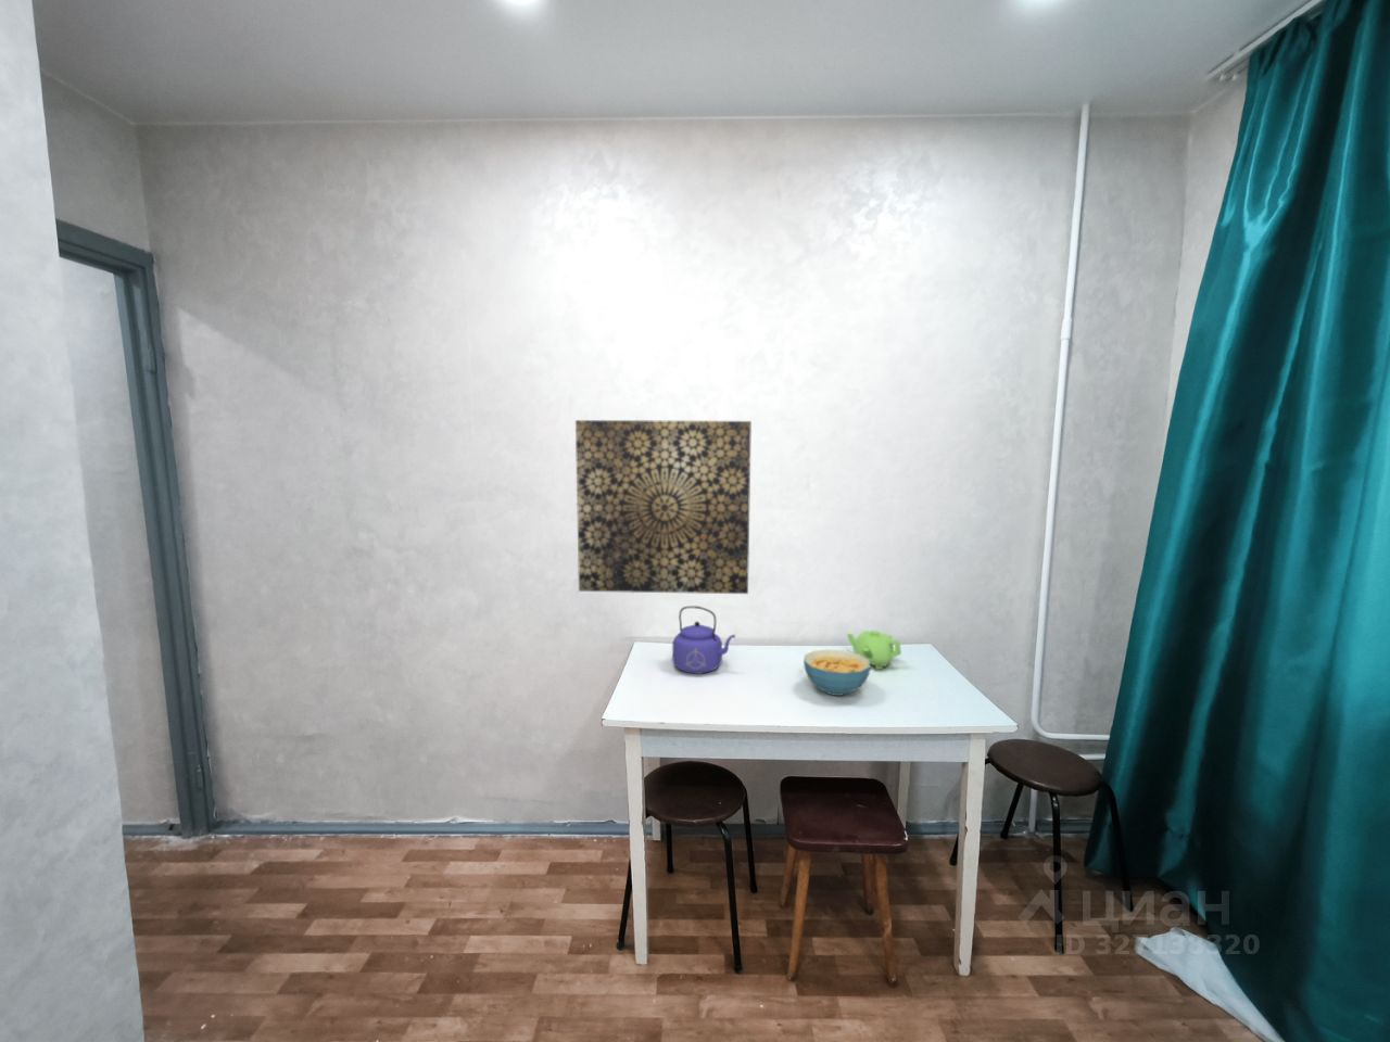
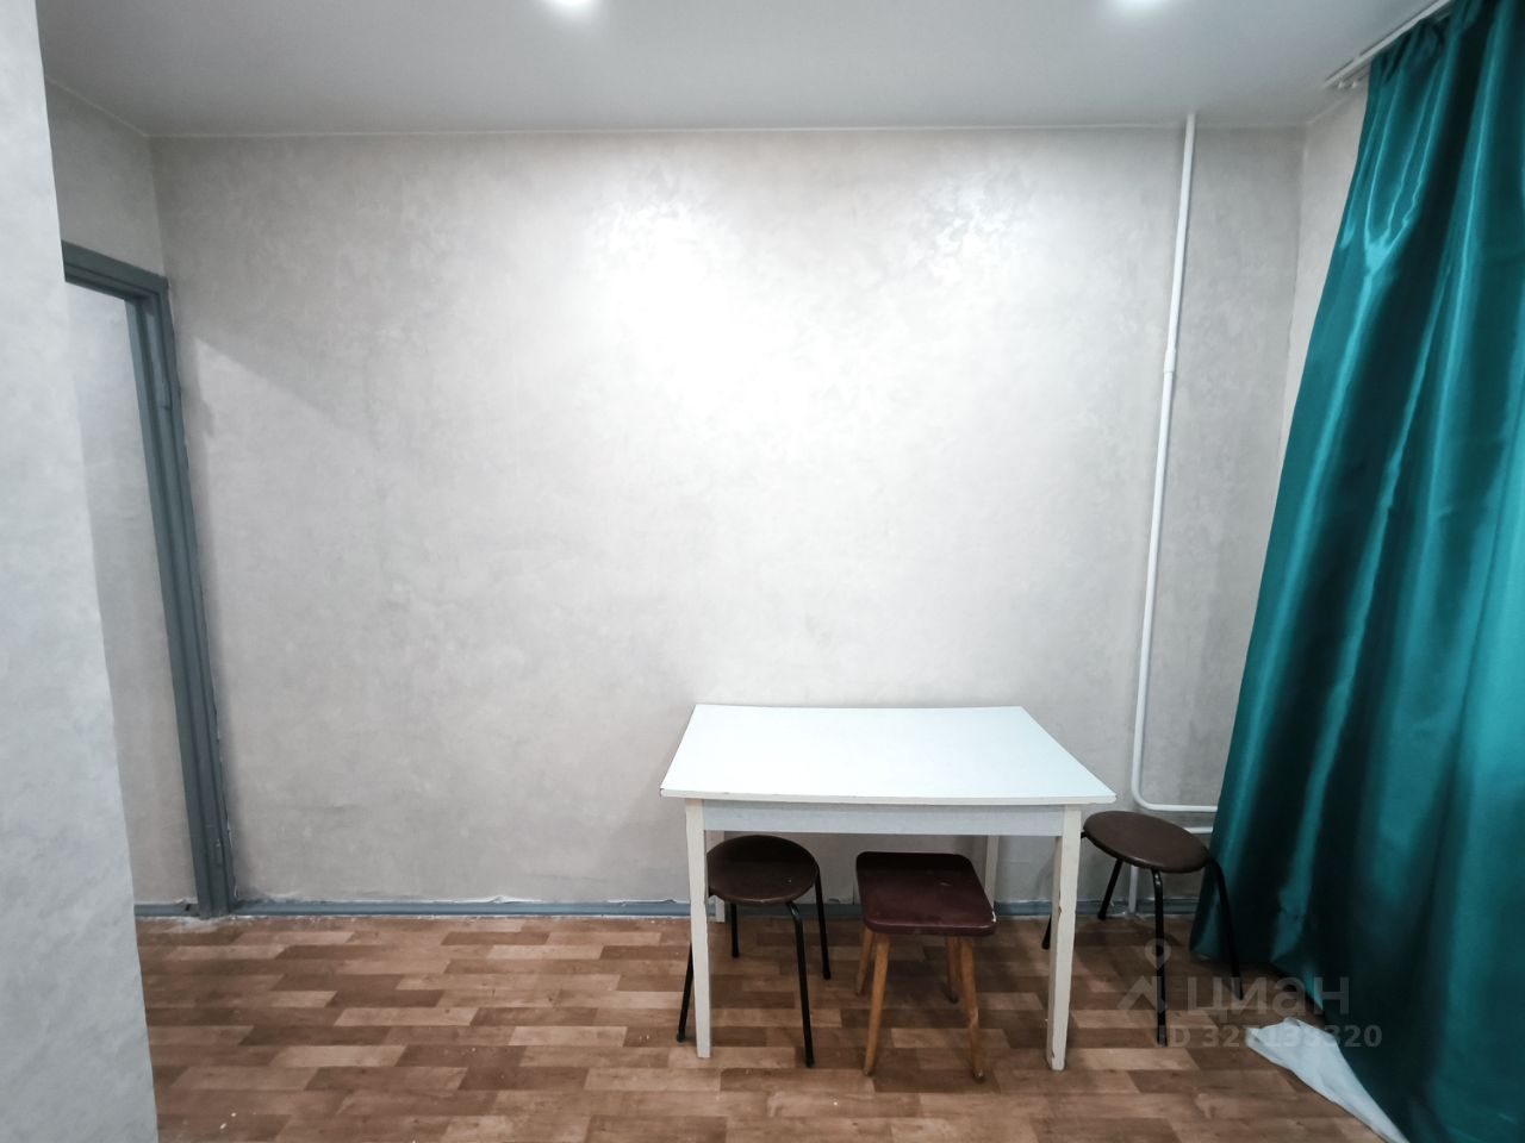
- cereal bowl [802,648,871,697]
- wall art [575,419,753,594]
- teapot [846,629,903,671]
- kettle [671,604,737,675]
